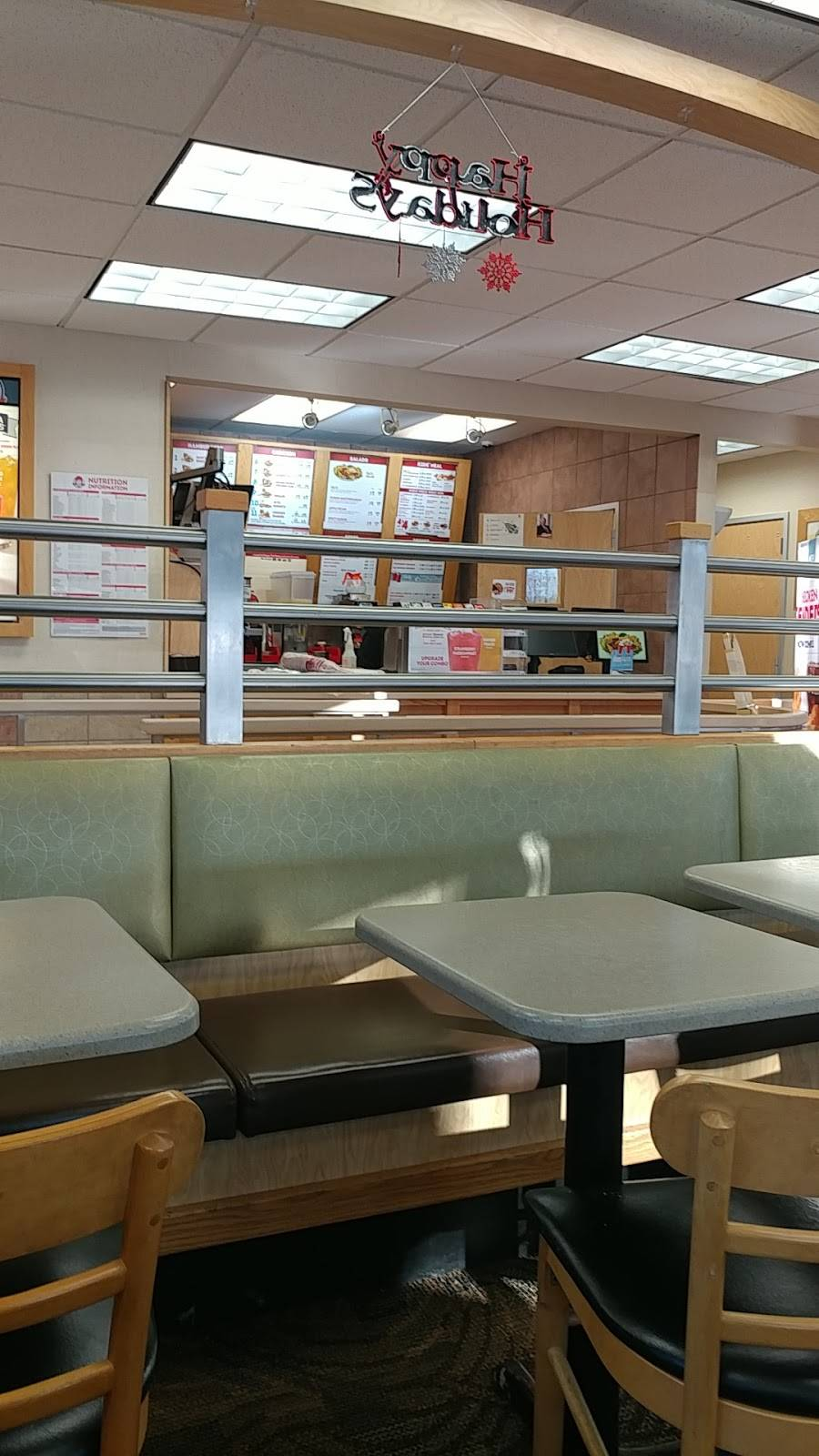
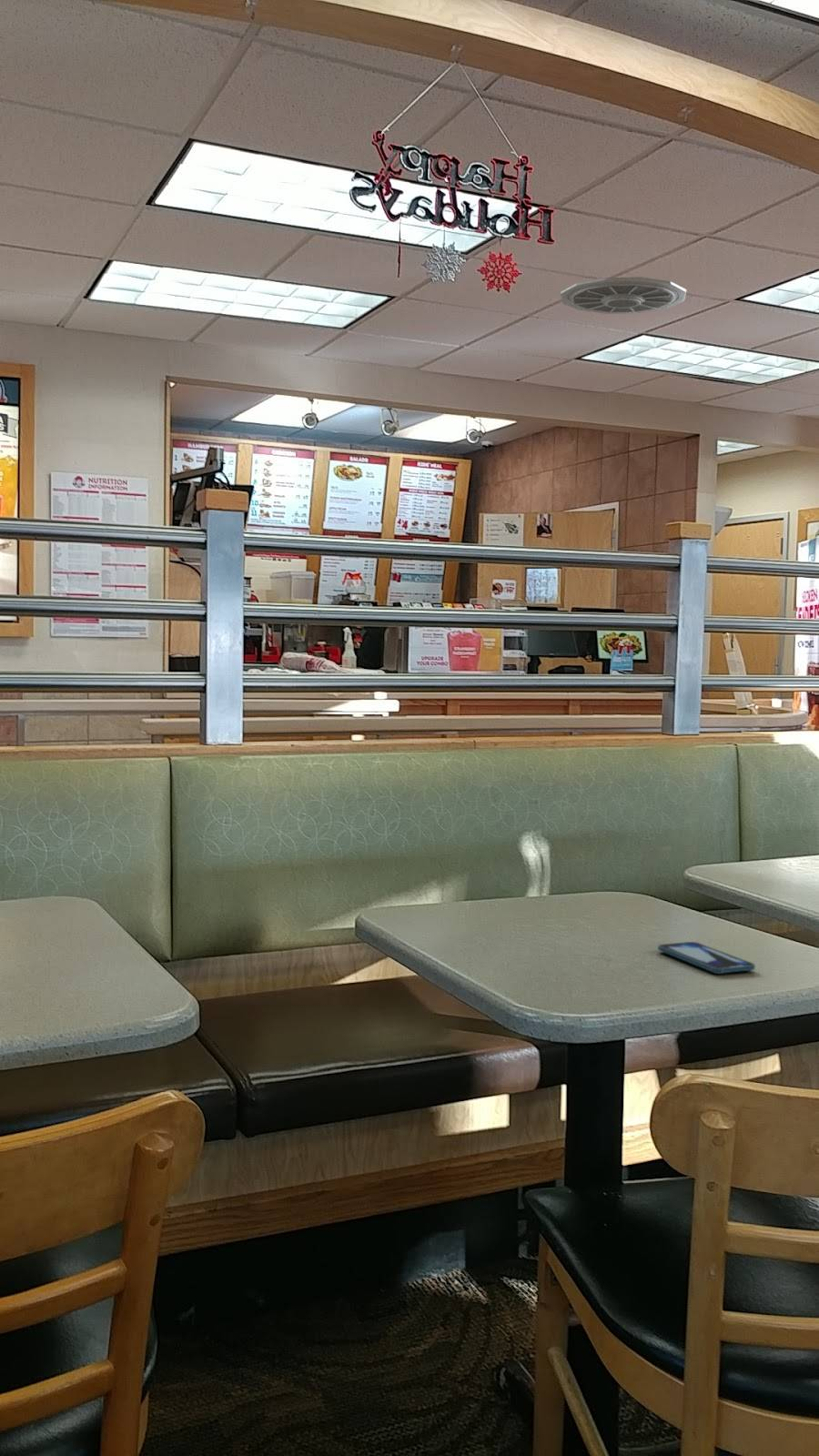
+ ceiling vent [560,276,687,315]
+ smartphone [657,941,756,975]
